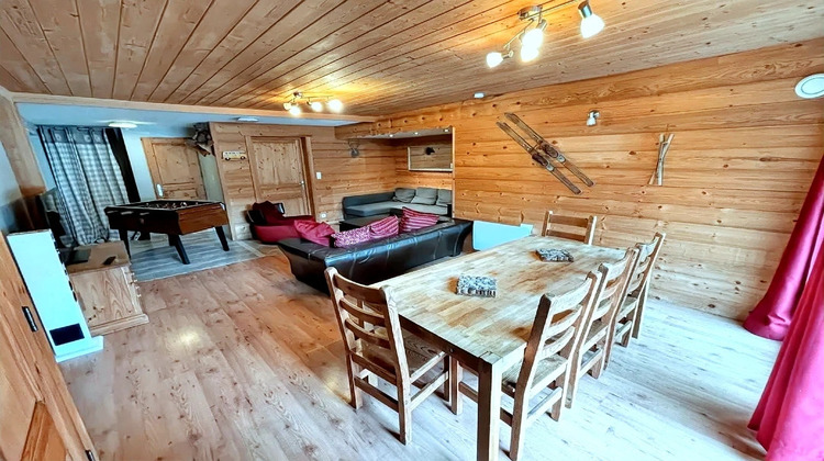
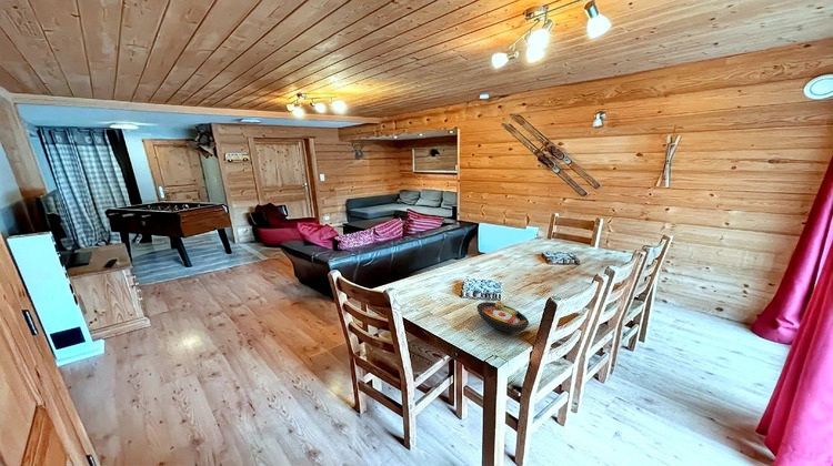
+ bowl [475,300,530,334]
